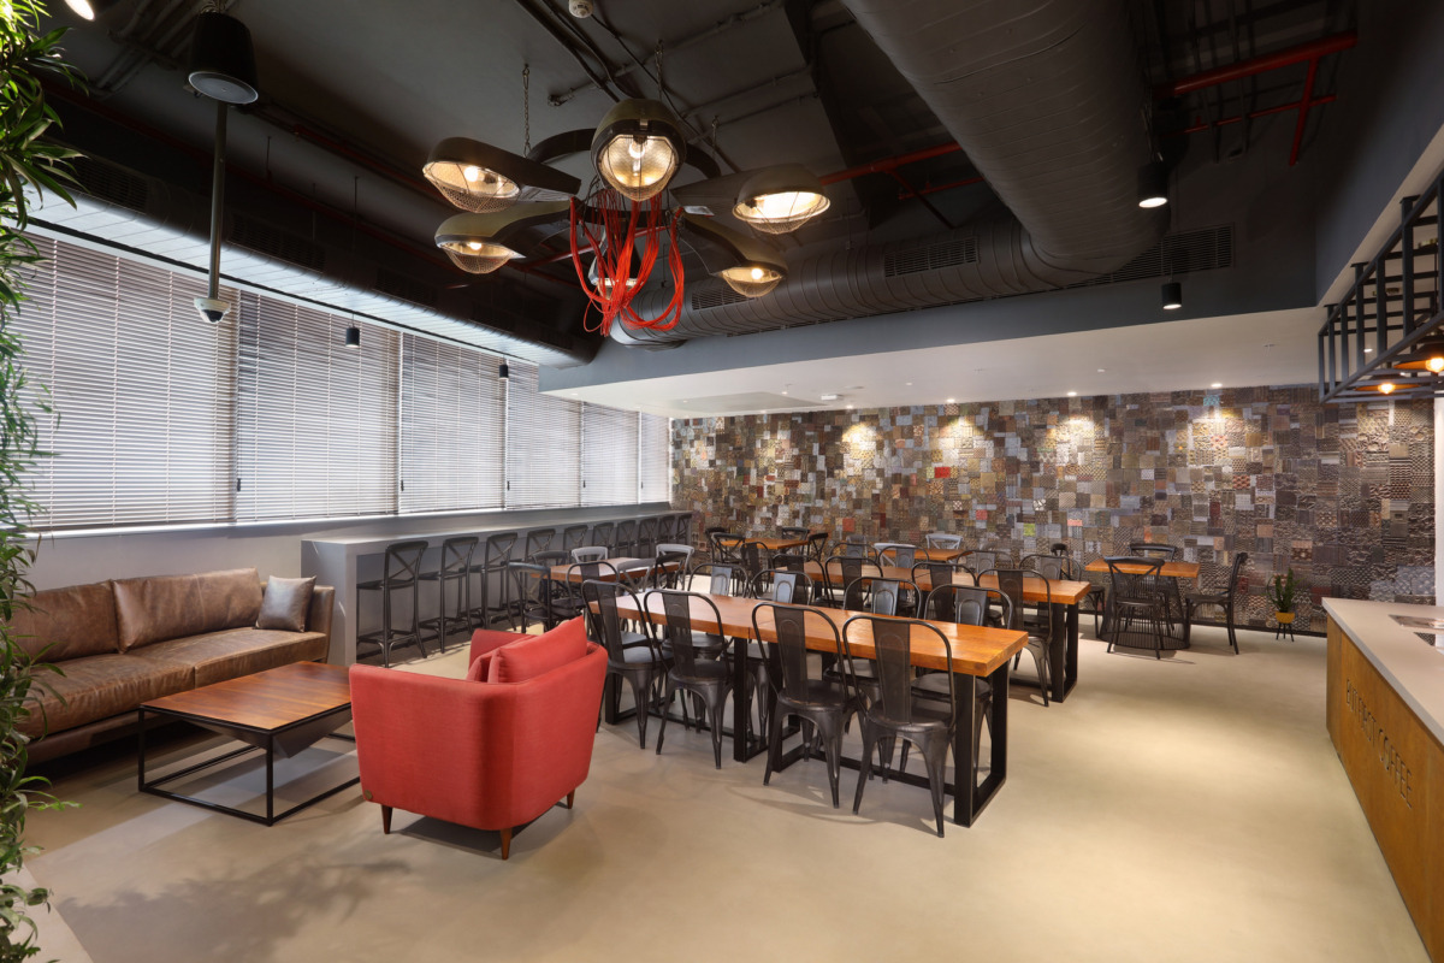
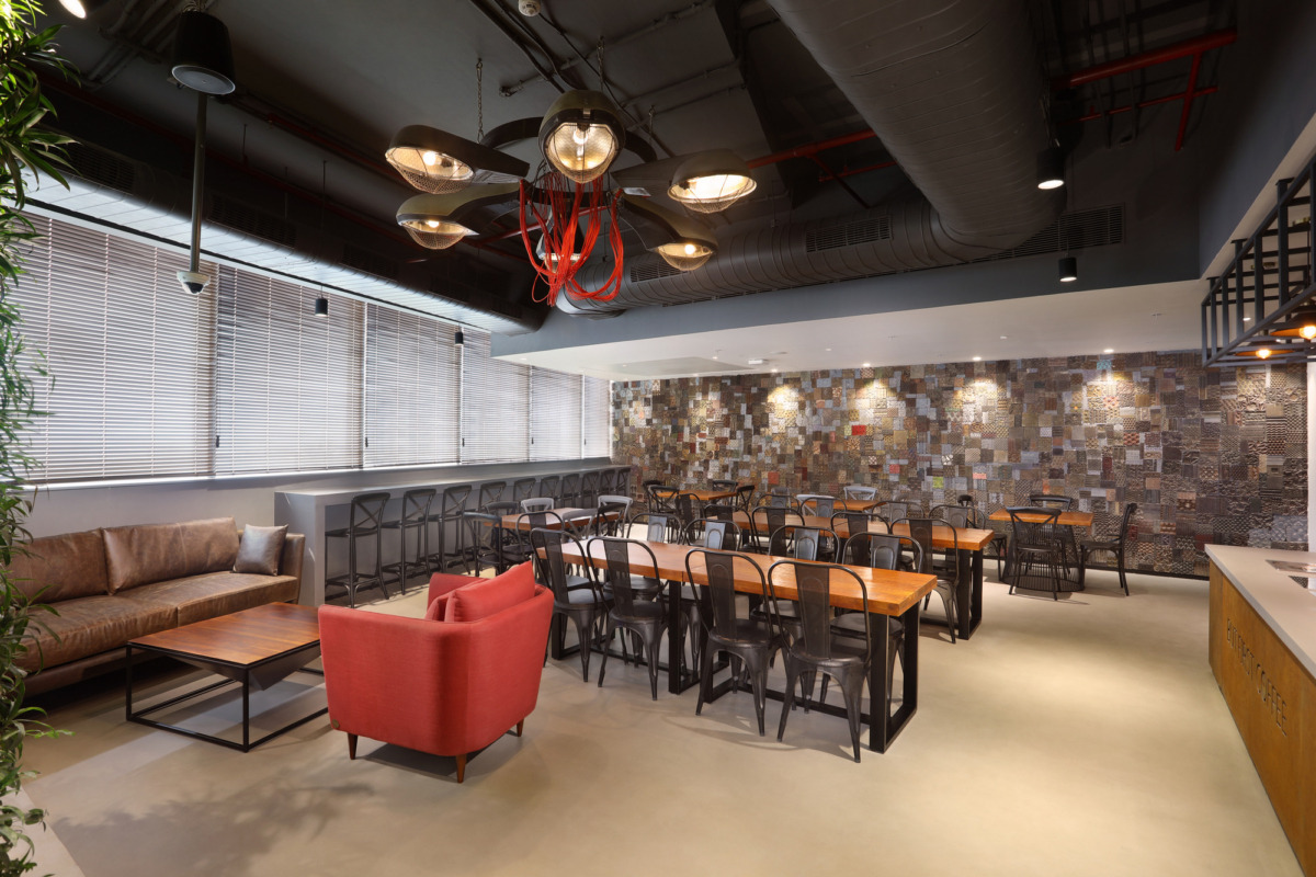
- house plant [1259,566,1319,643]
